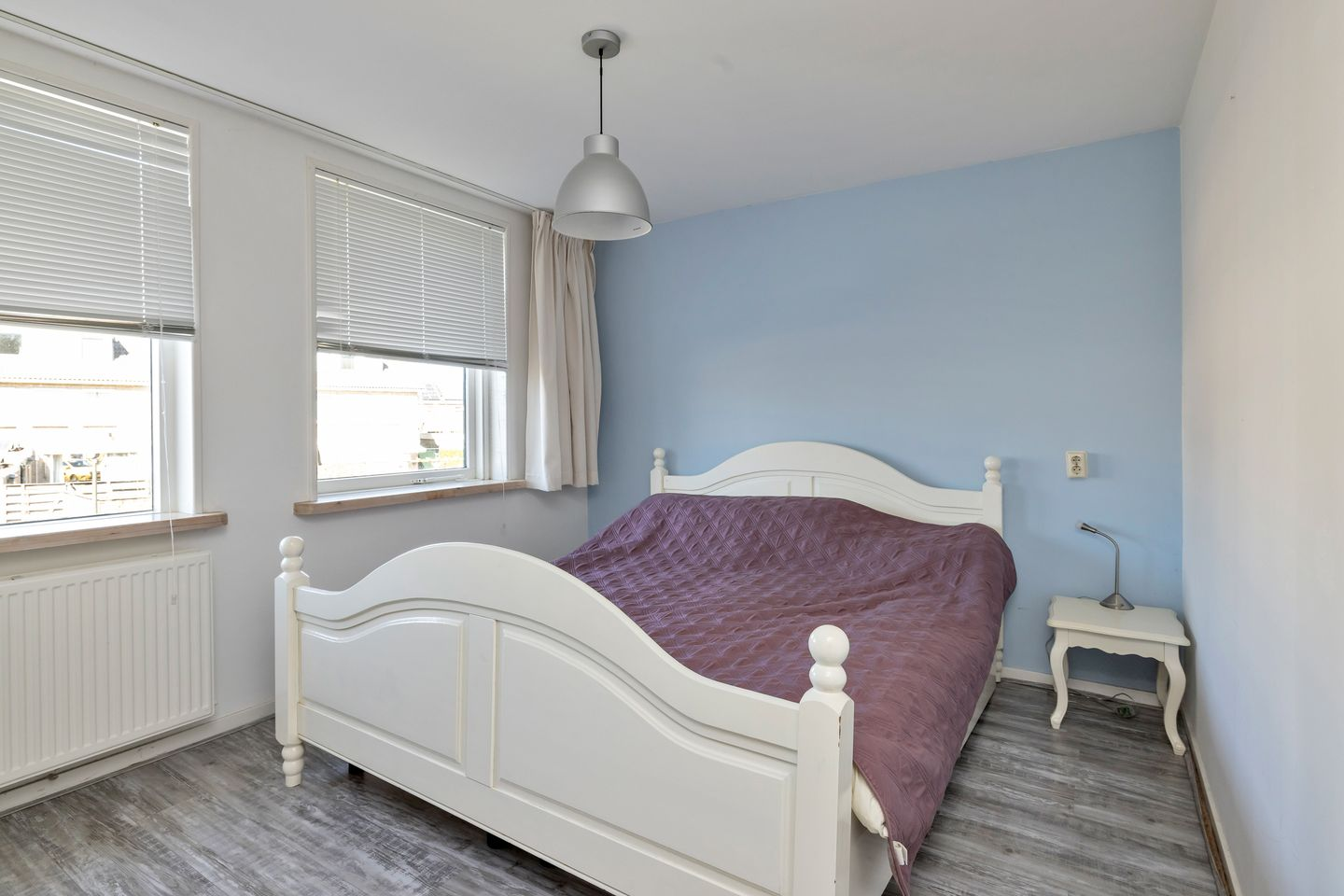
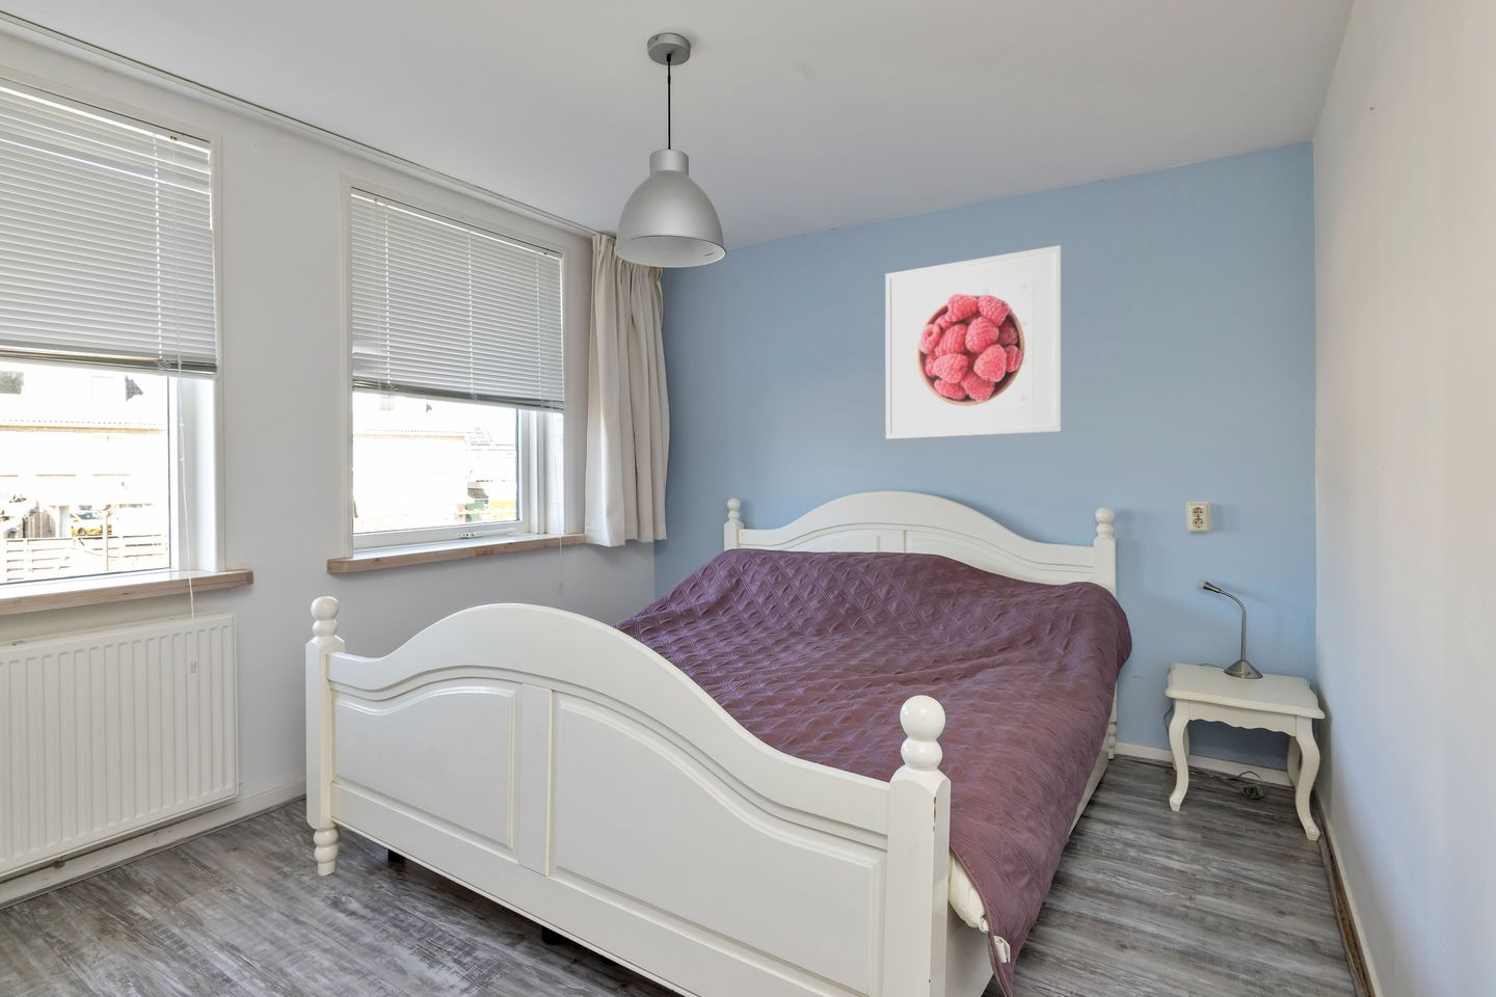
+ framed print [884,244,1063,441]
